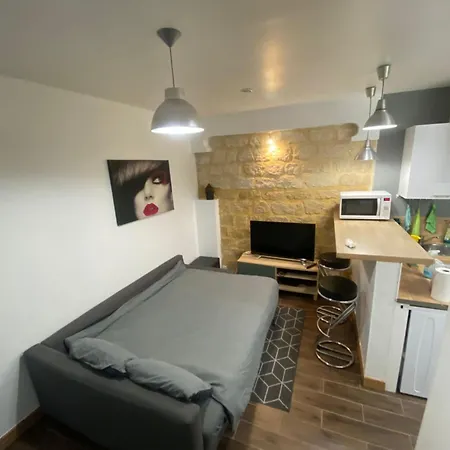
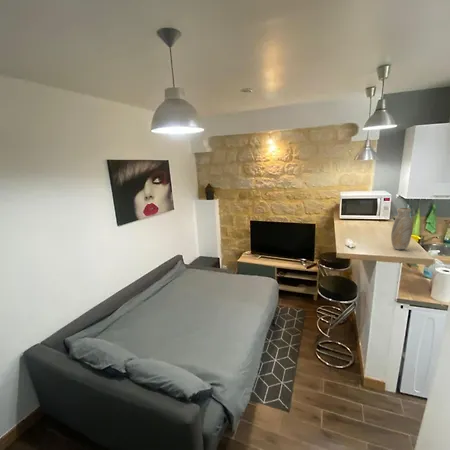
+ vase [390,207,413,251]
